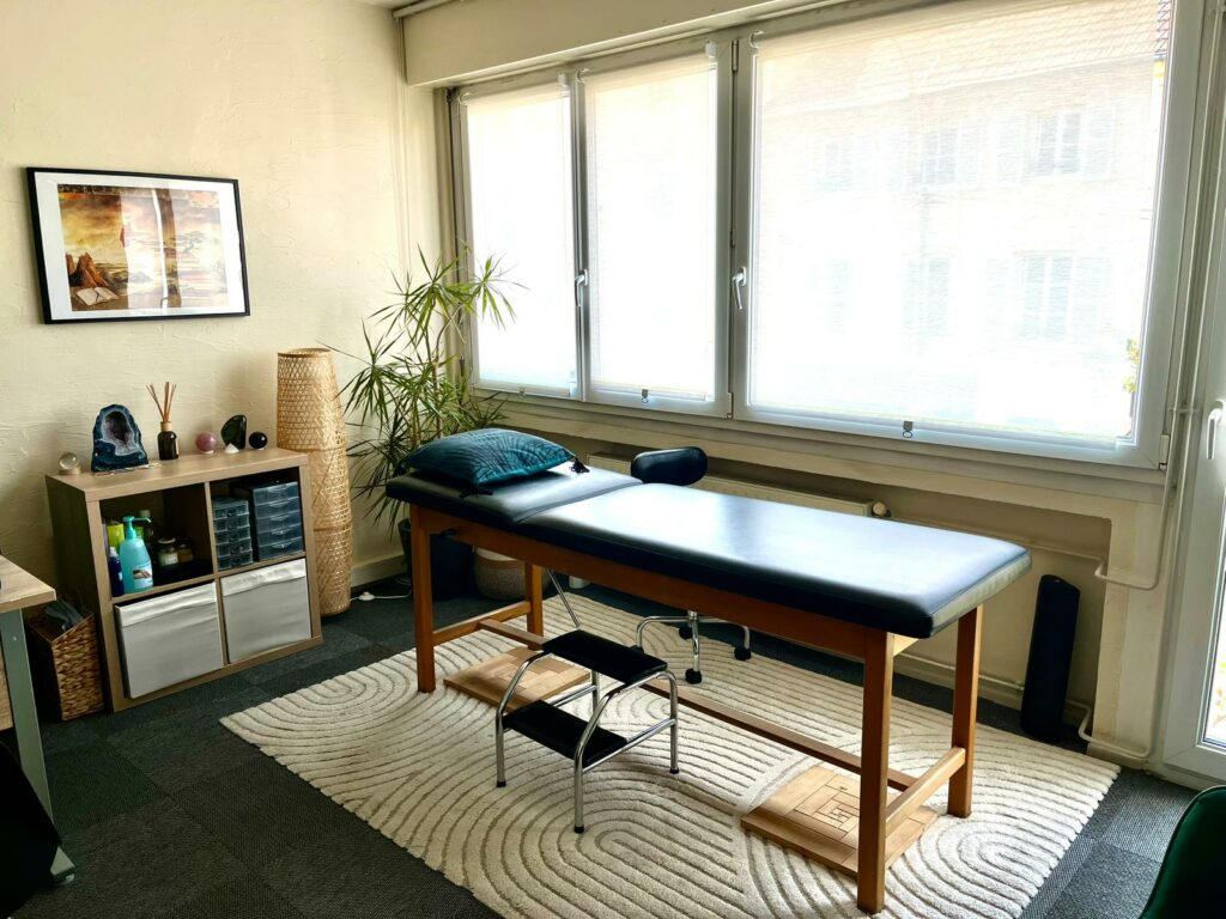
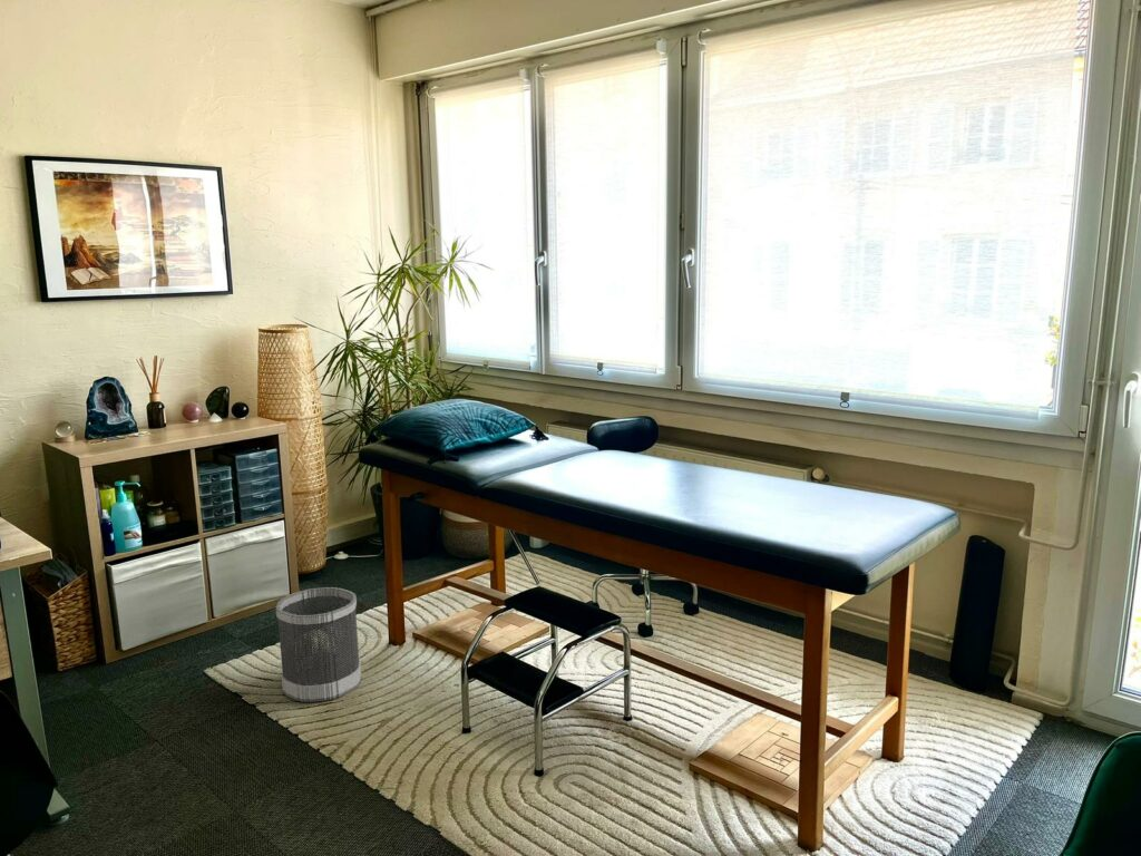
+ wastebasket [275,586,362,703]
